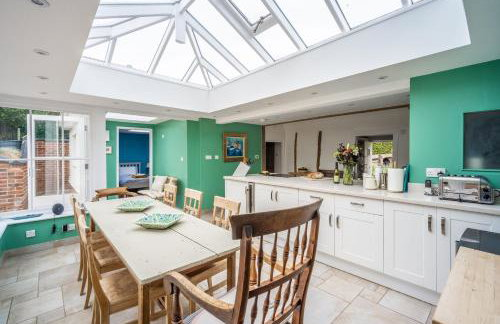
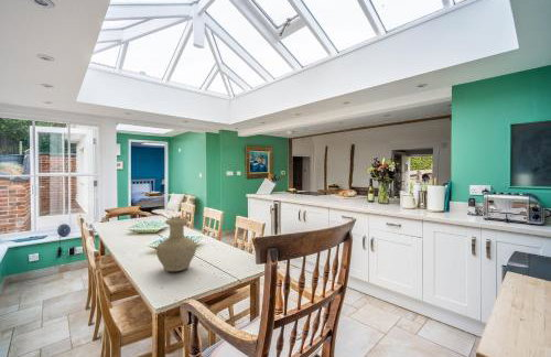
+ vase [155,217,197,272]
